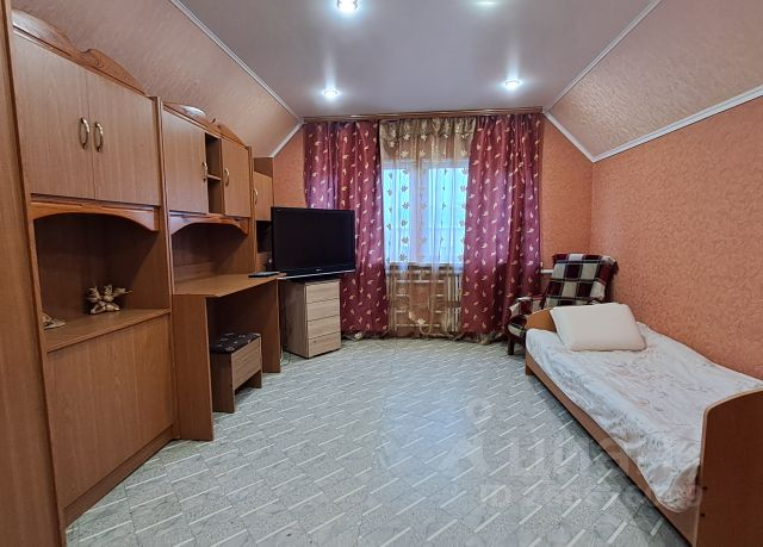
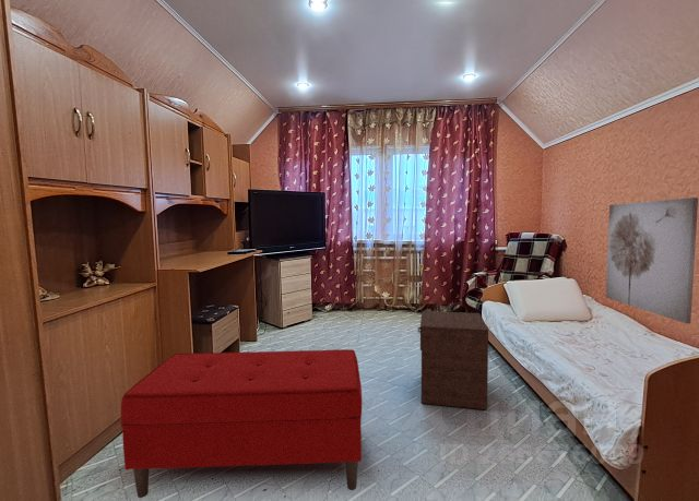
+ wall art [605,196,699,324]
+ nightstand [417,310,489,410]
+ bench [120,348,363,499]
